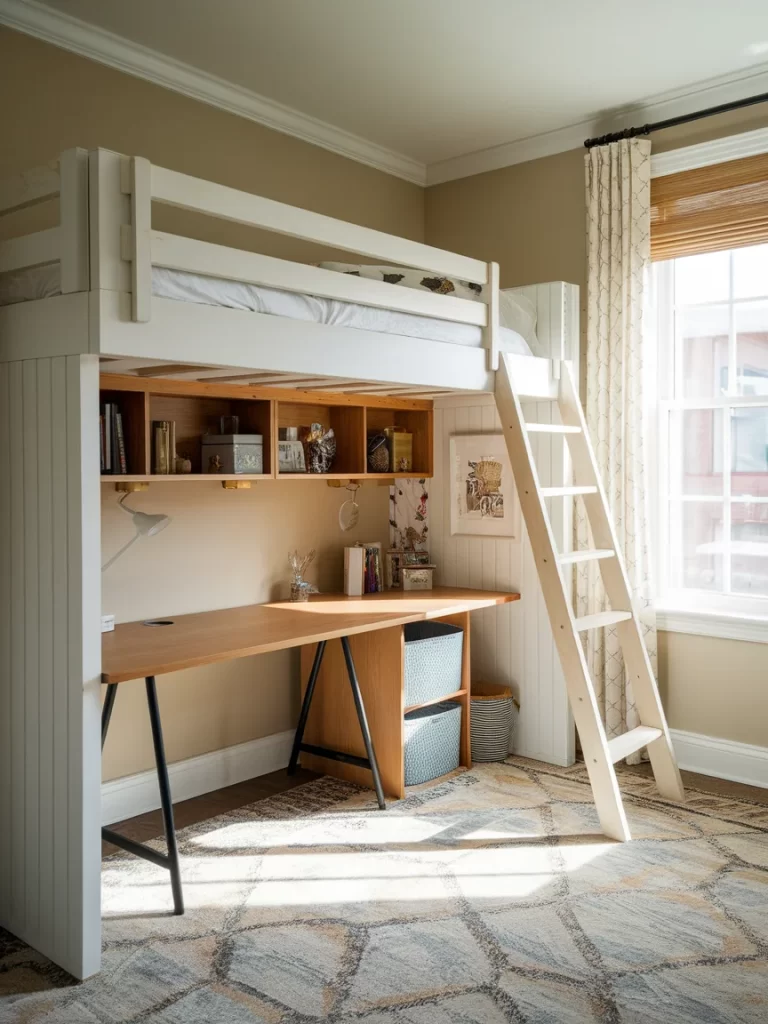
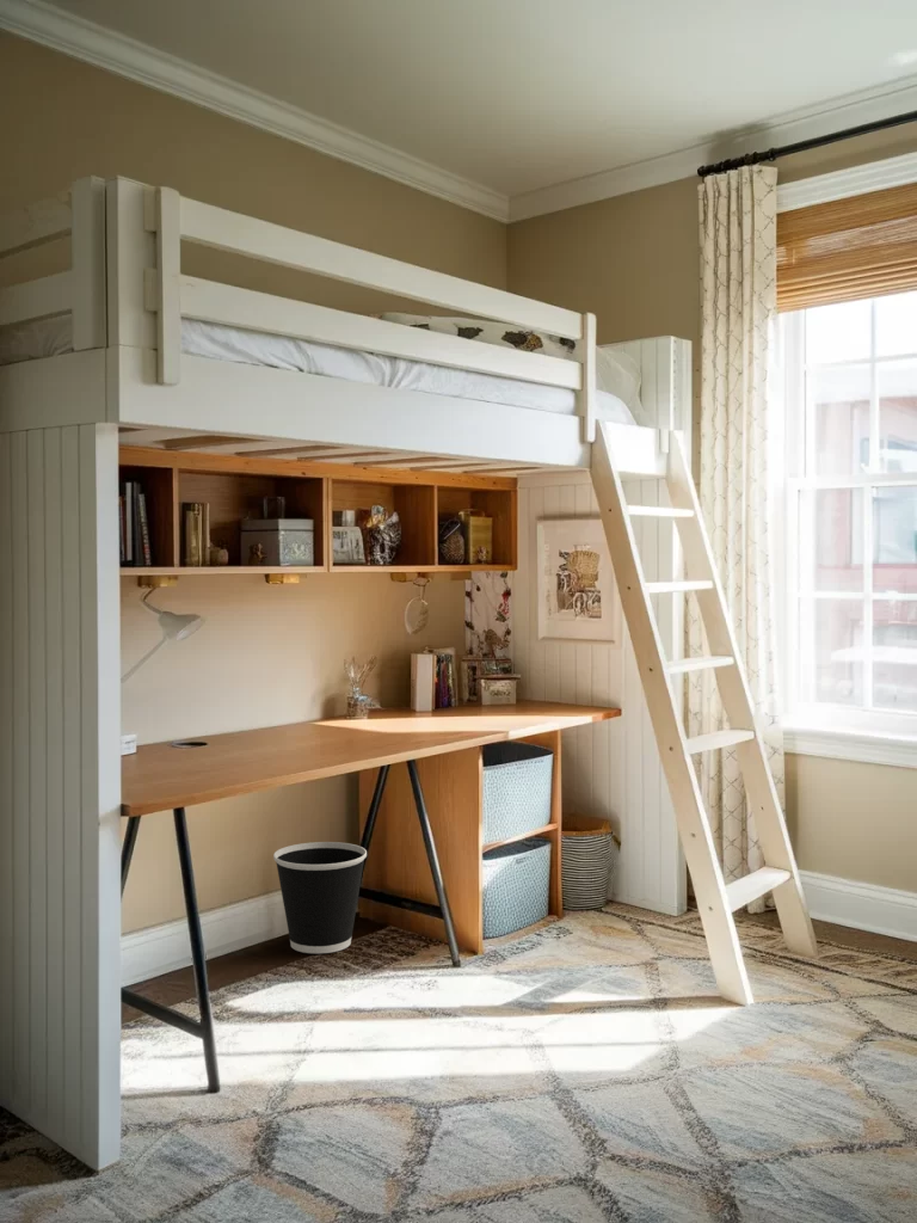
+ wastebasket [272,841,368,954]
